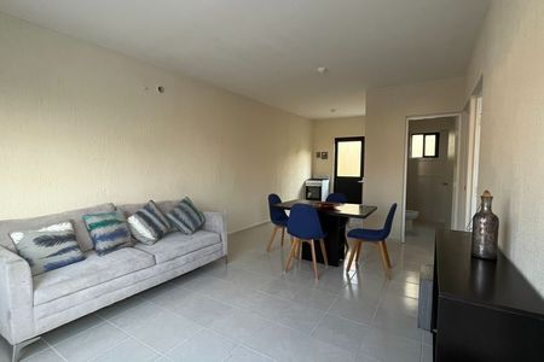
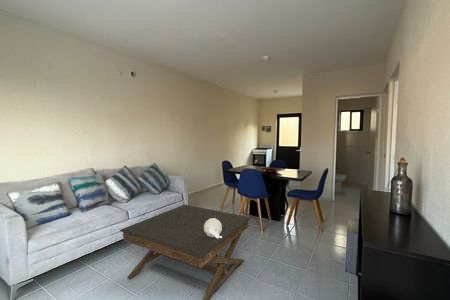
+ decorative sphere [204,218,222,238]
+ coffee table [119,204,252,300]
